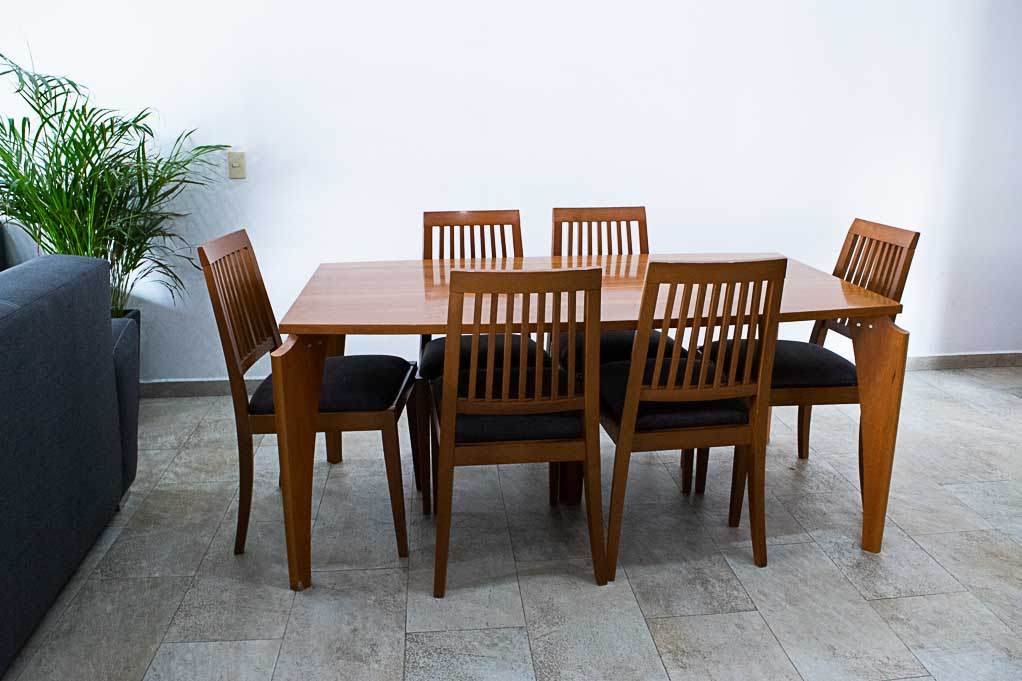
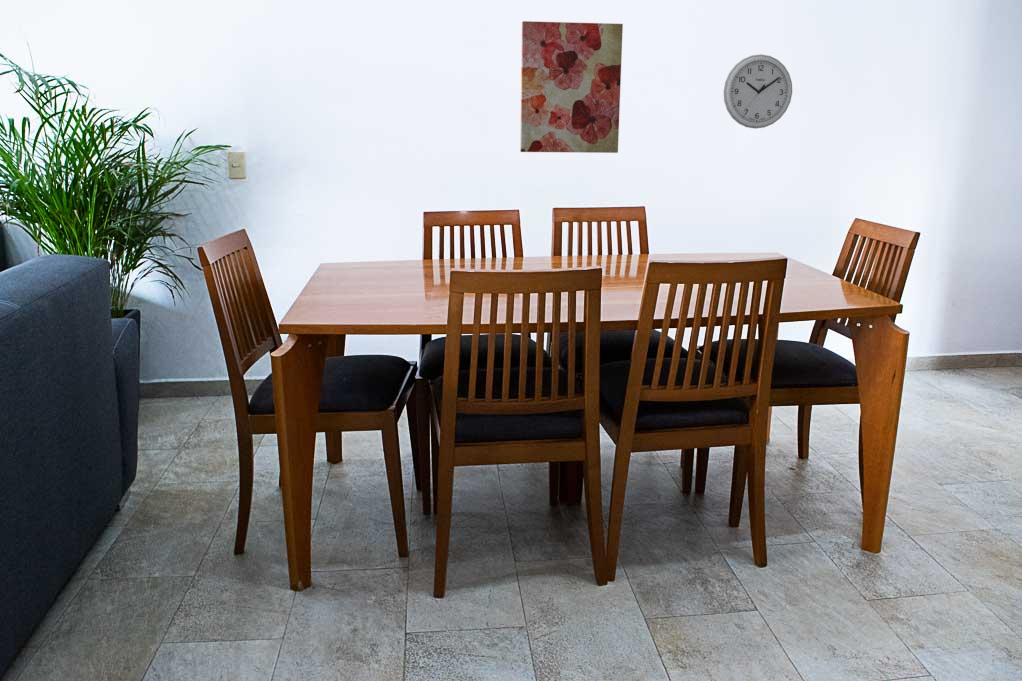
+ wall clock [723,53,793,130]
+ wall art [519,20,624,154]
